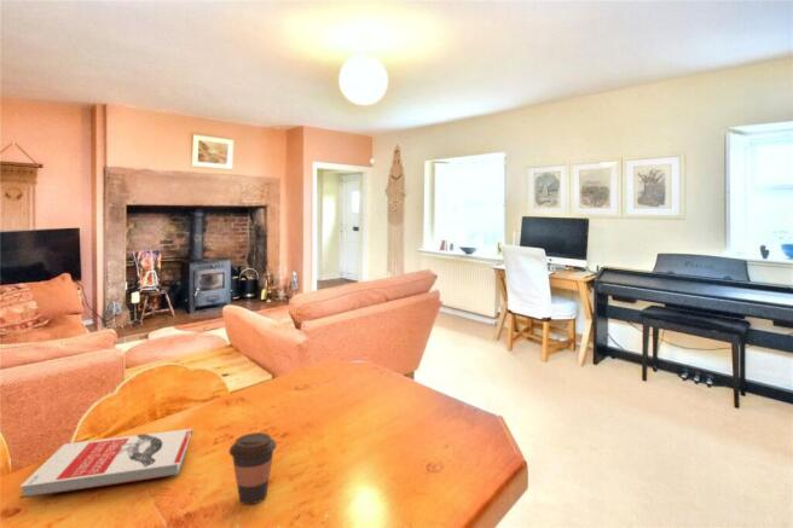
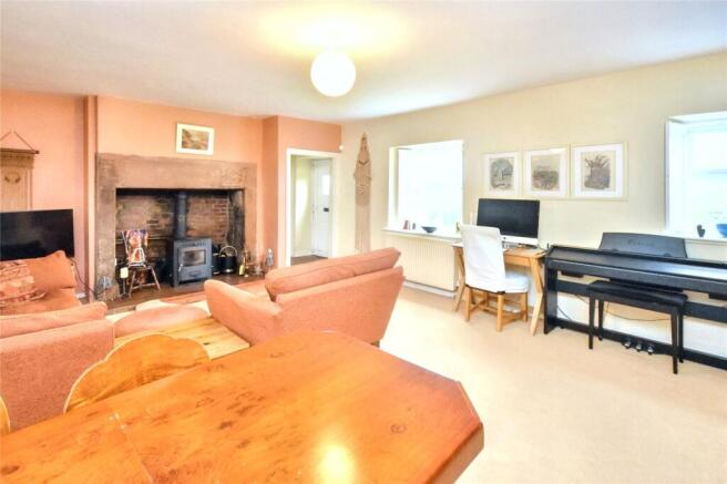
- book [19,428,193,499]
- coffee cup [228,431,278,505]
